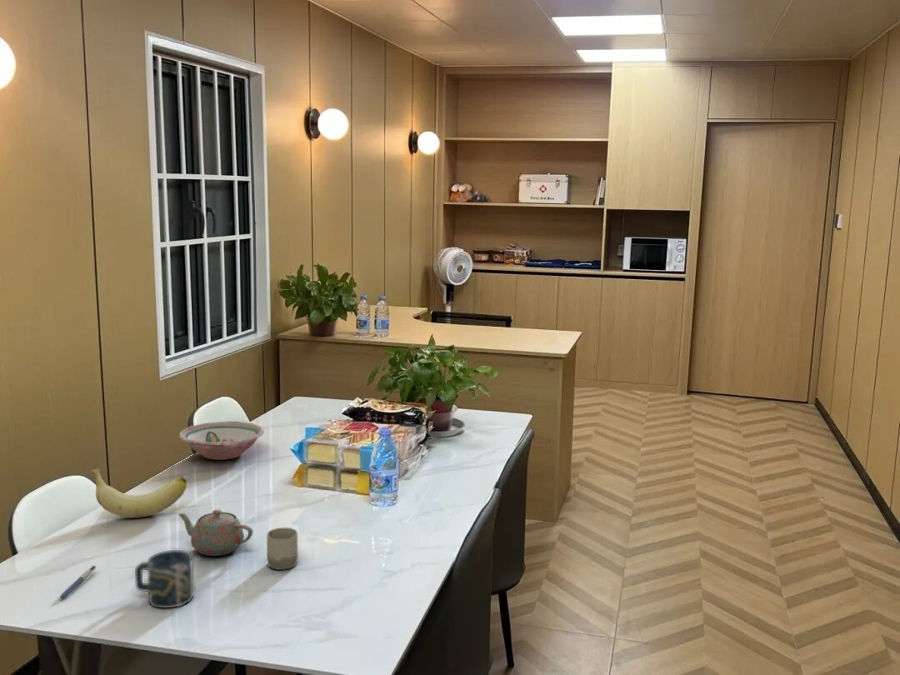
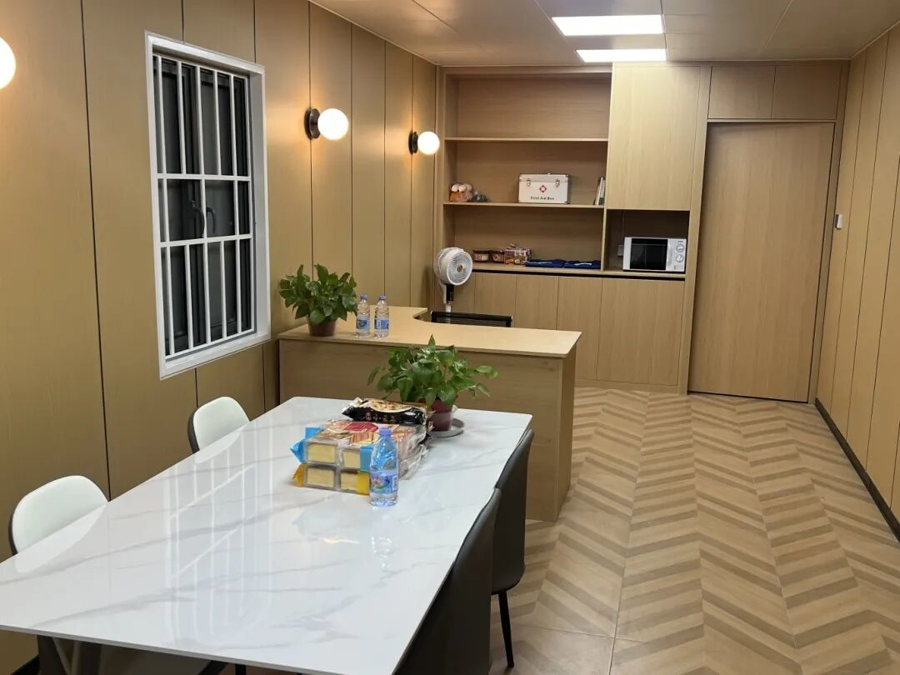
- banana [90,467,188,519]
- bowl [178,420,265,461]
- cup [266,527,299,571]
- cup [134,549,194,609]
- pen [59,565,97,600]
- teapot [178,509,254,557]
